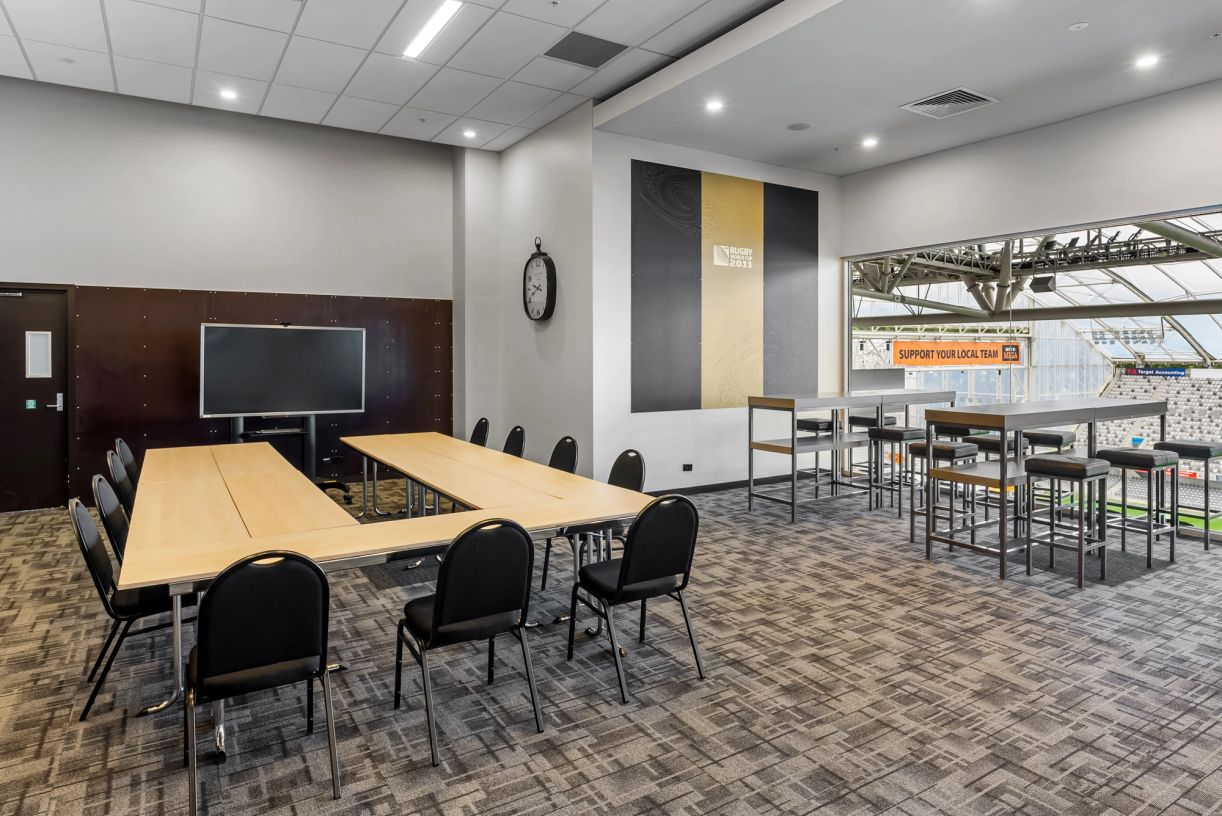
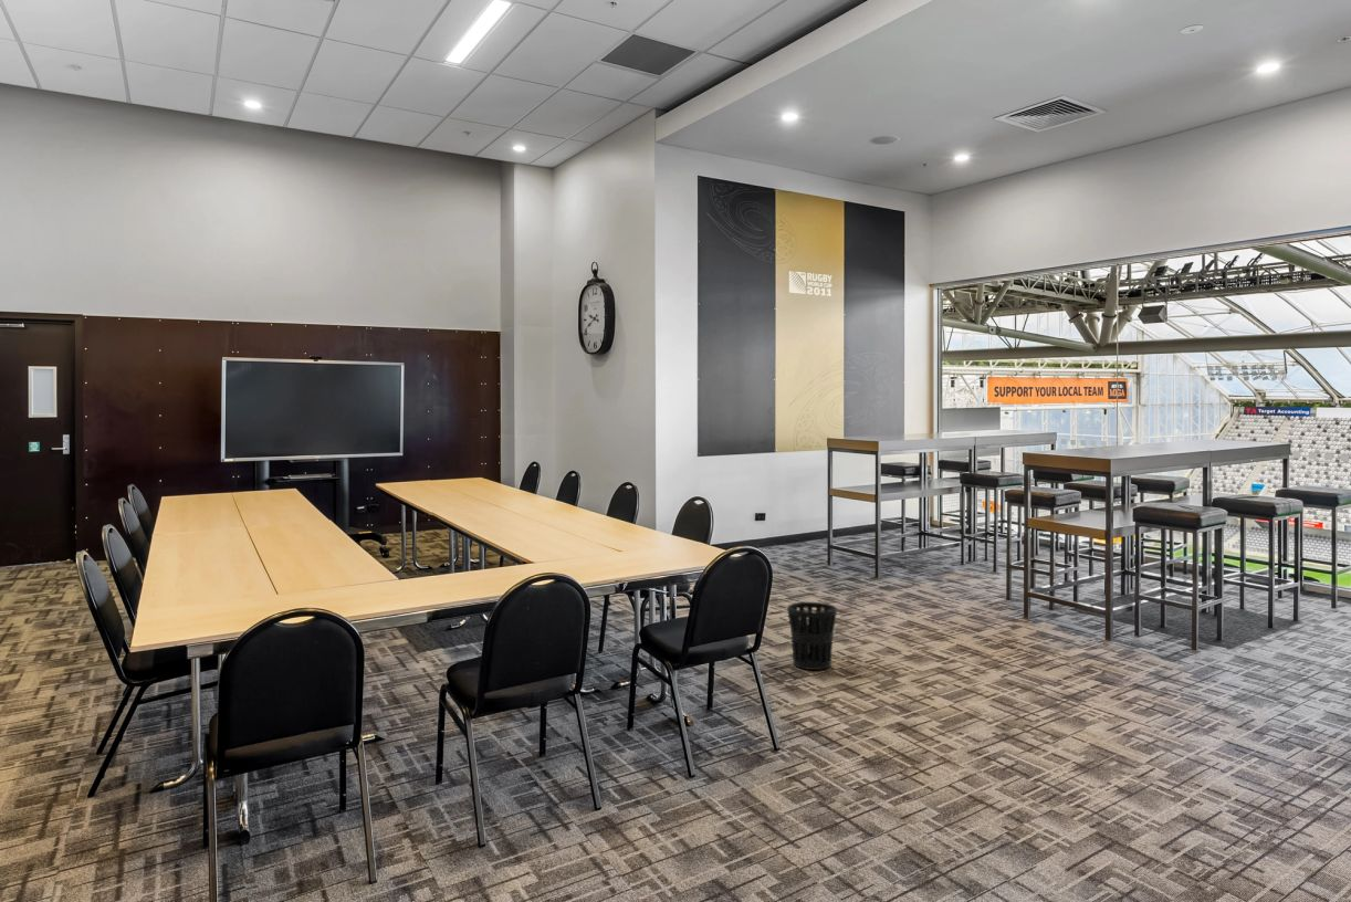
+ wastebasket [786,601,838,671]
